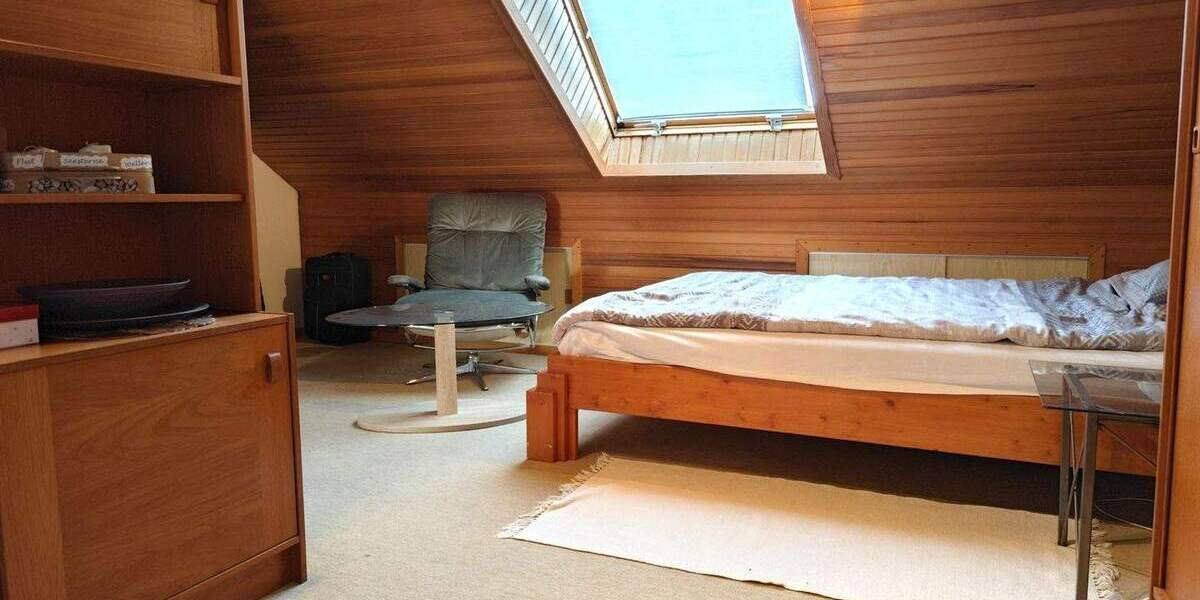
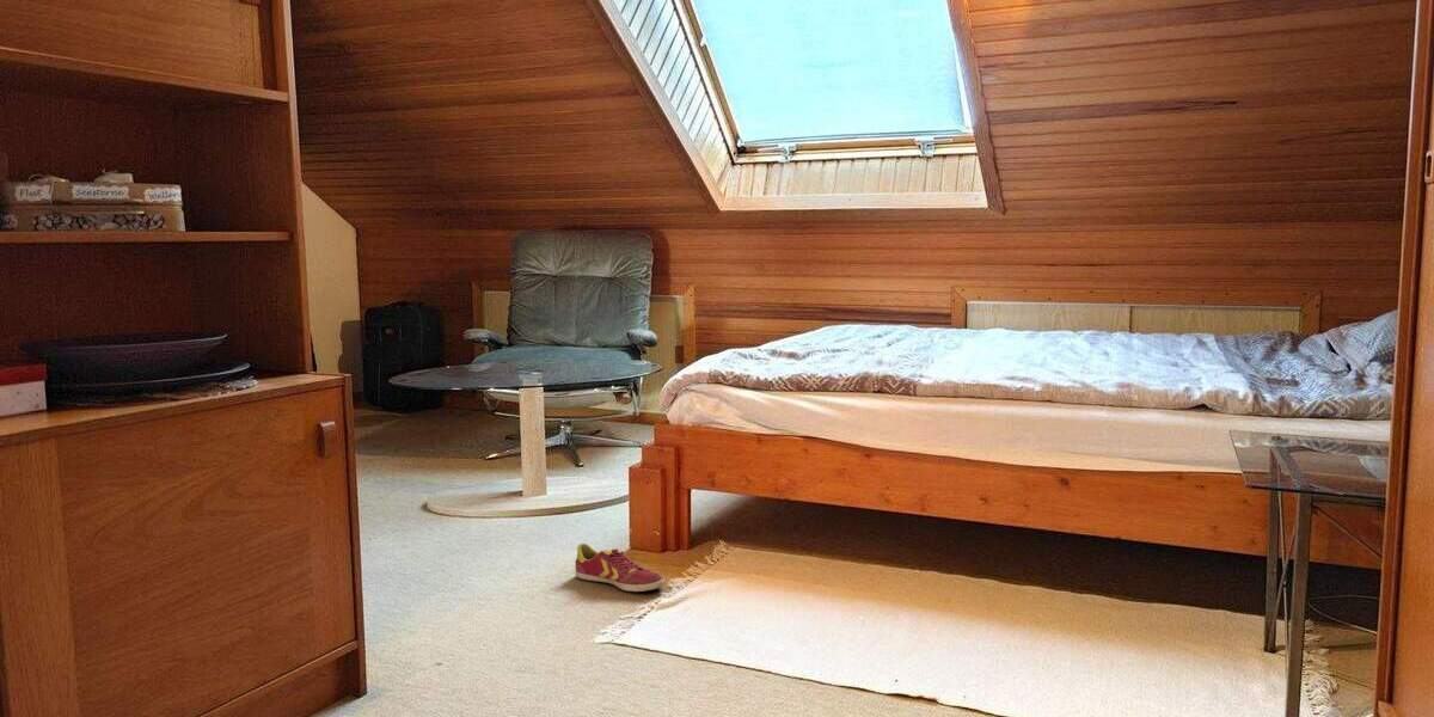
+ shoe [575,543,666,593]
